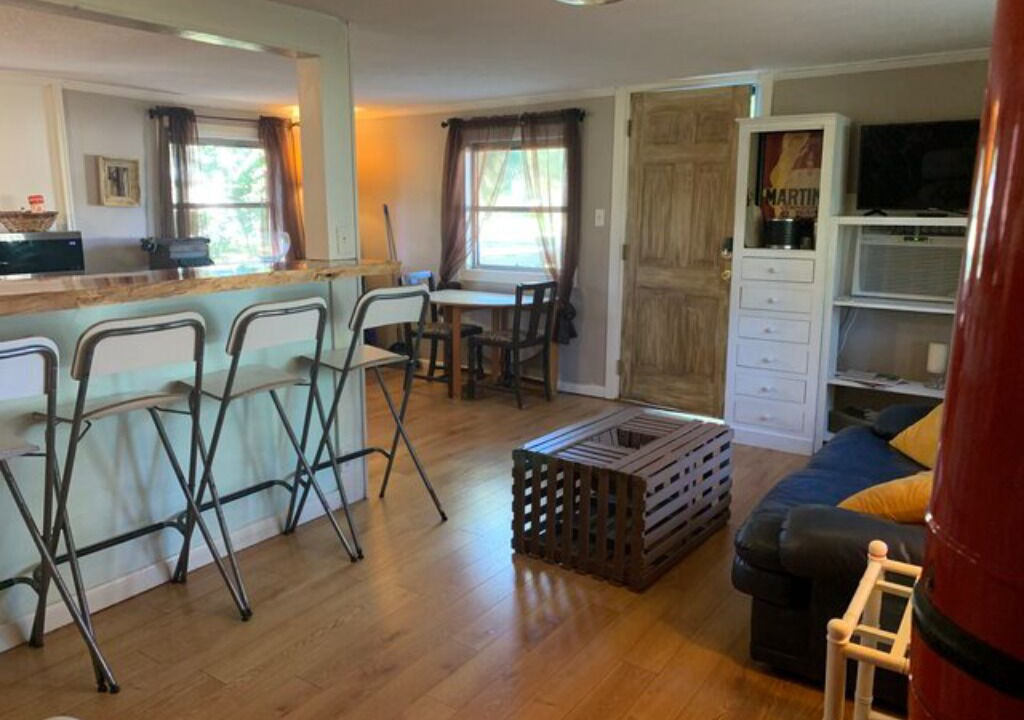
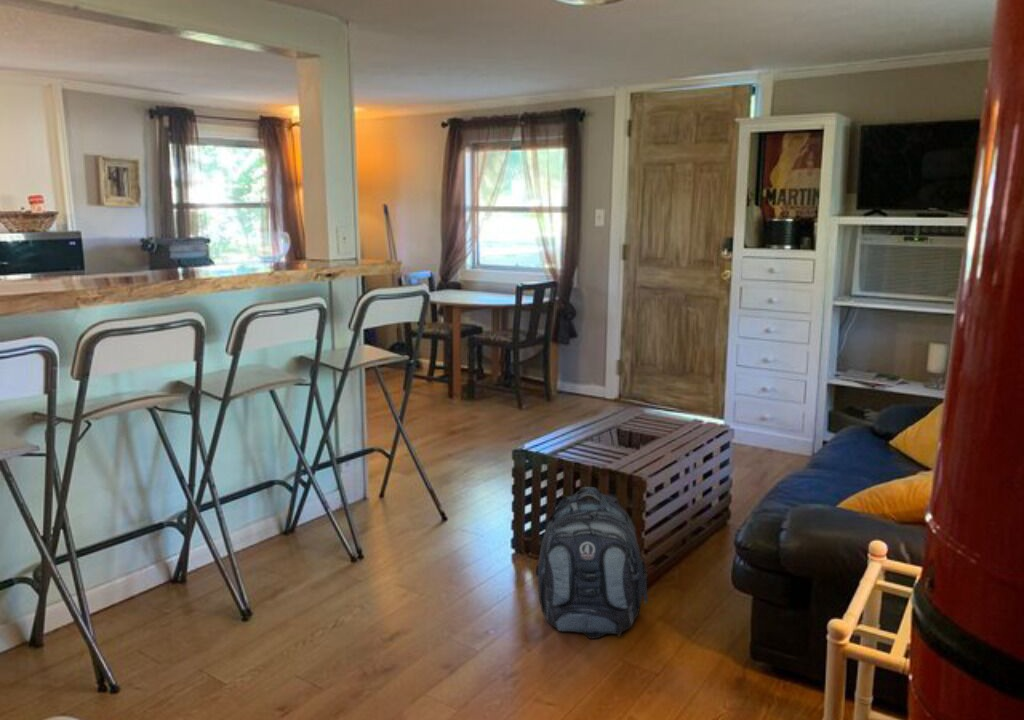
+ backpack [535,486,649,640]
